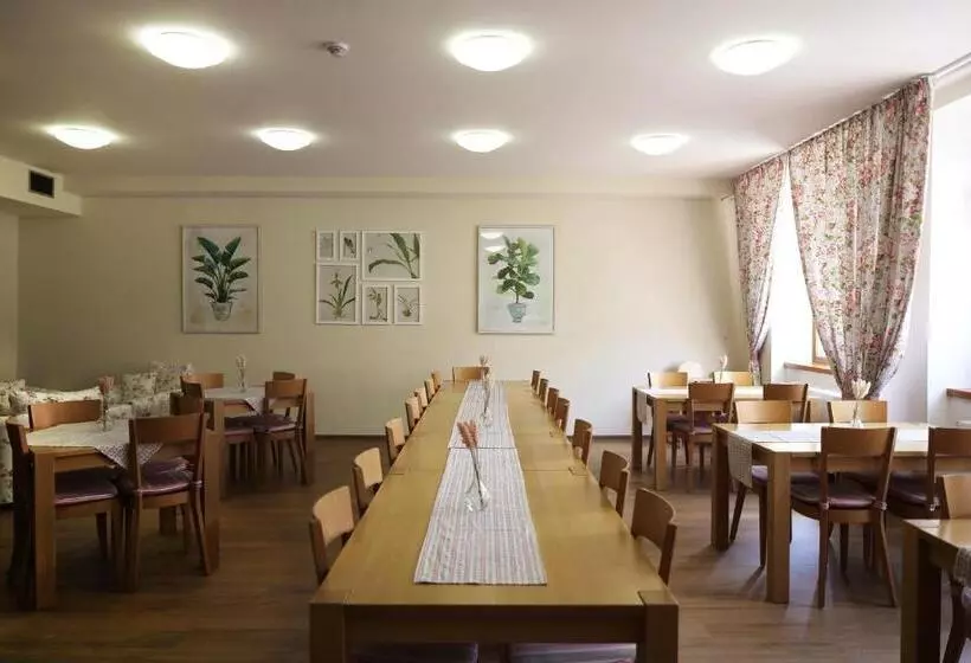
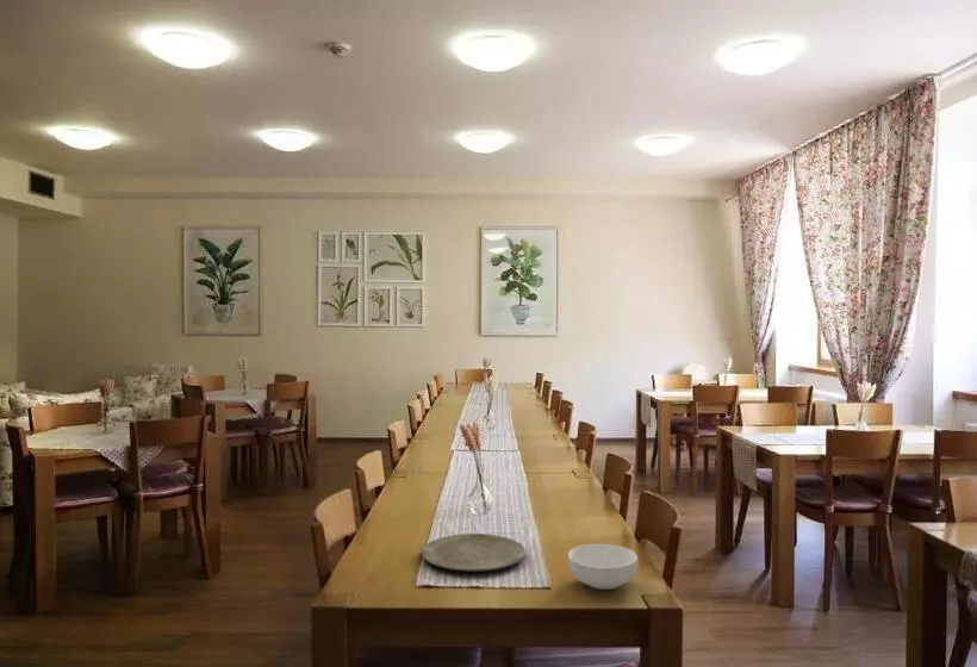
+ plate [421,532,527,572]
+ cereal bowl [567,543,639,591]
